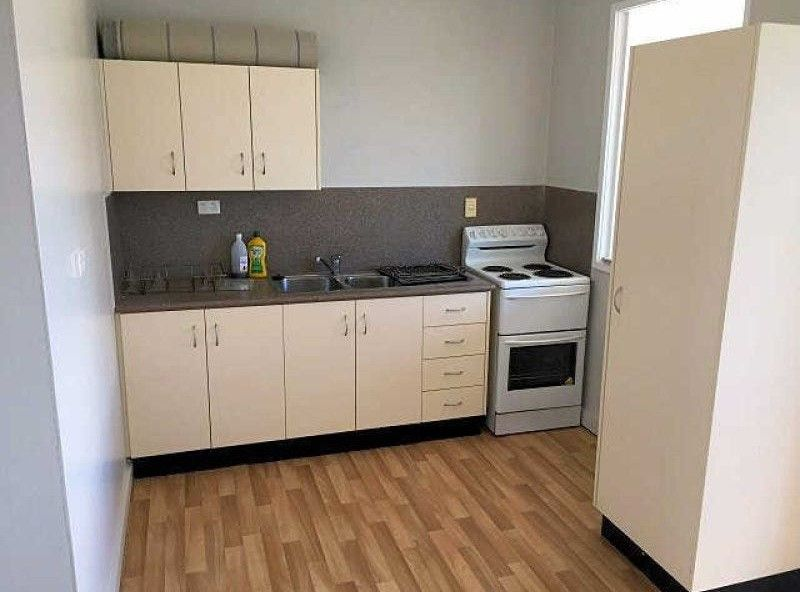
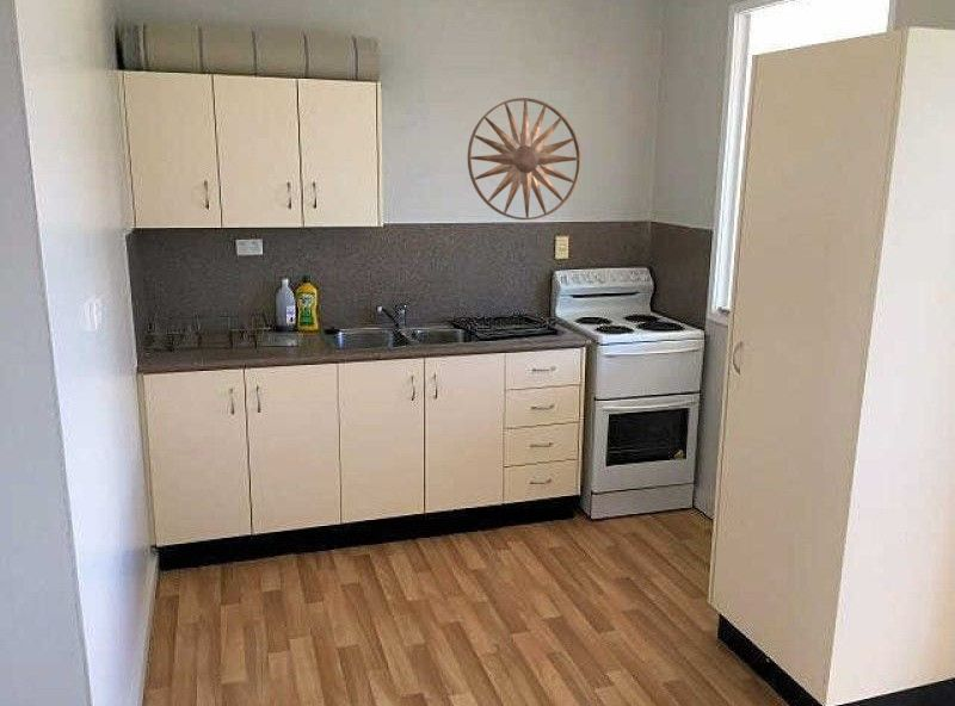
+ wall art [467,97,583,221]
